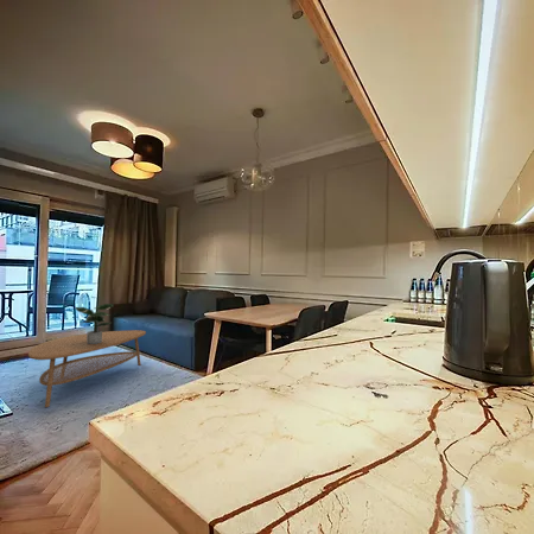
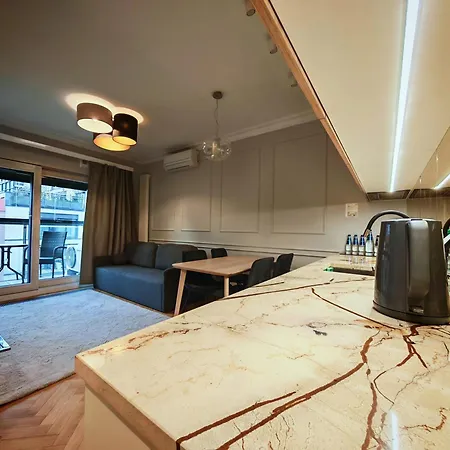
- potted plant [74,303,115,344]
- coffee table [27,329,147,408]
